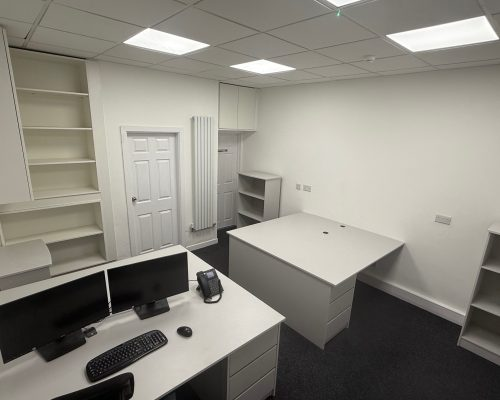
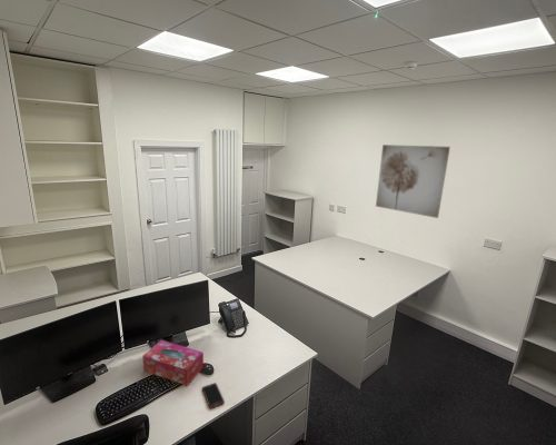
+ wall art [375,144,451,219]
+ cell phone [201,382,226,409]
+ tissue box [141,339,205,387]
